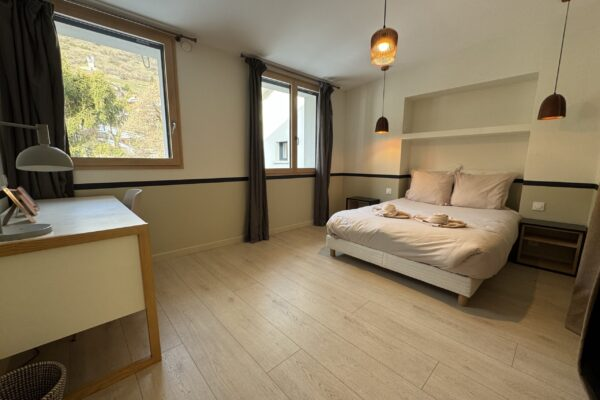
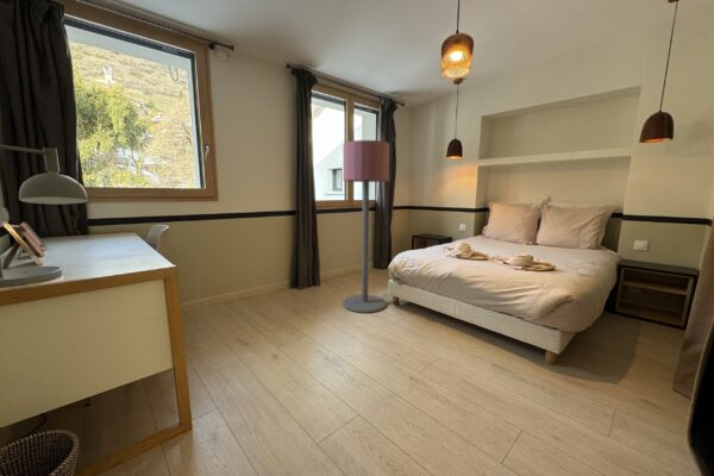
+ floor lamp [342,139,390,314]
